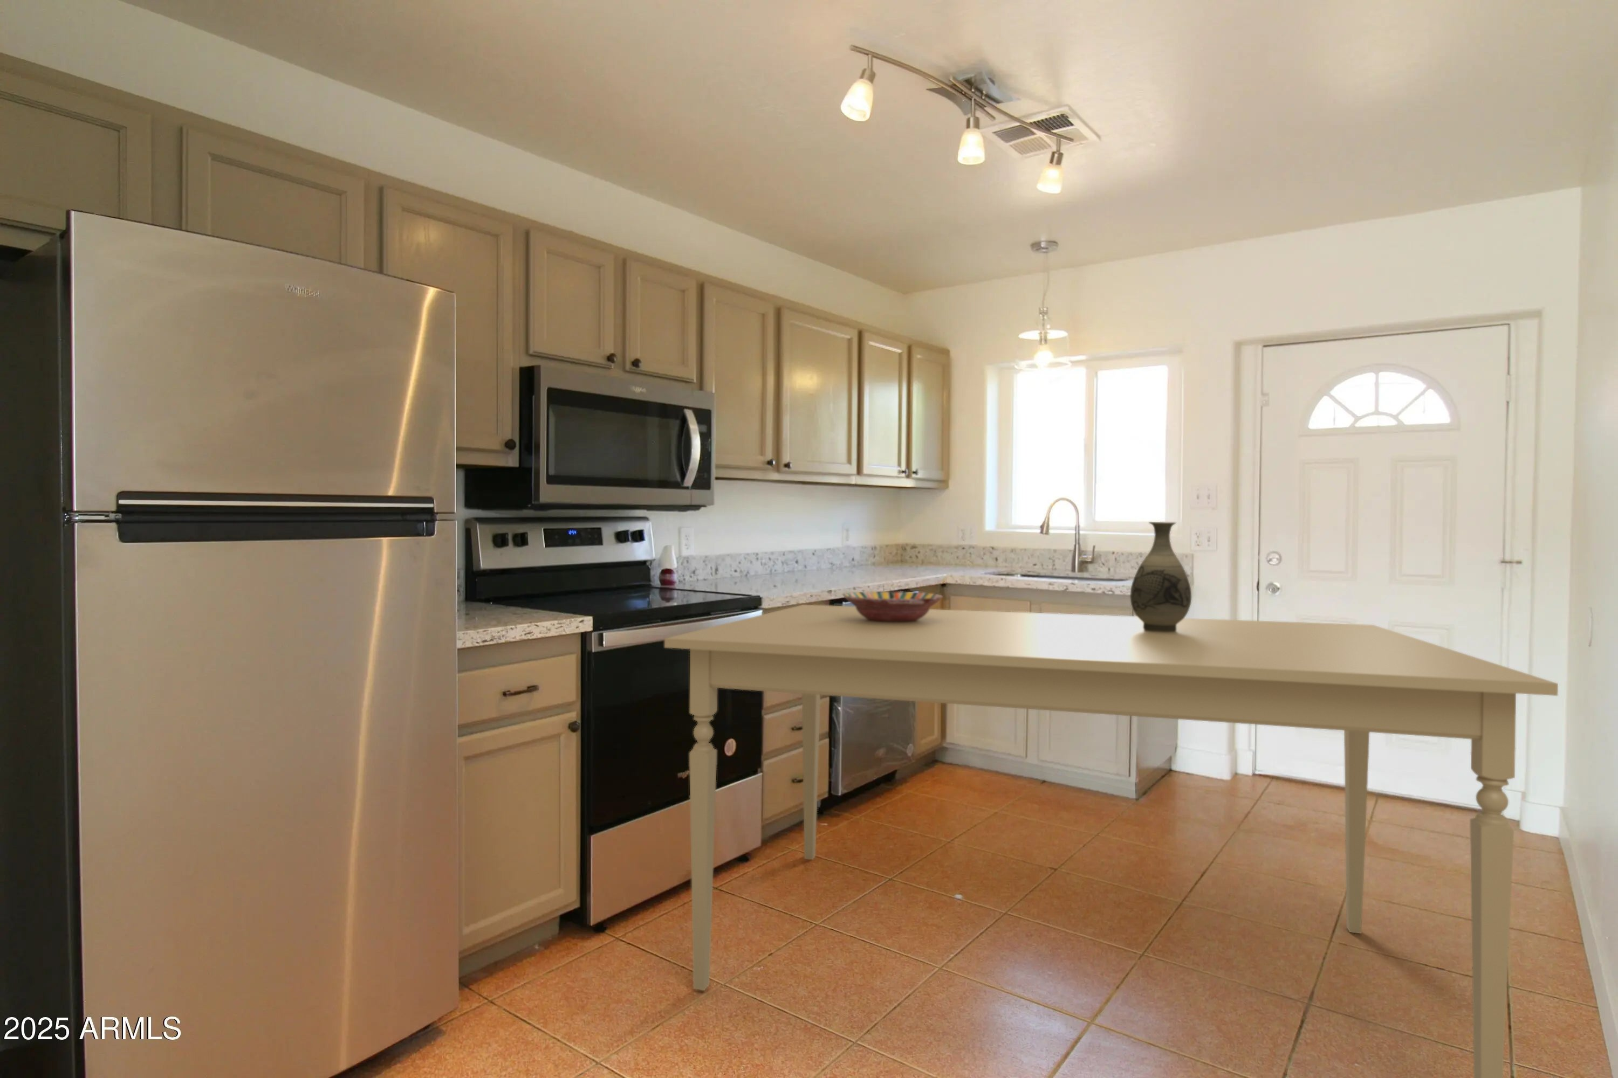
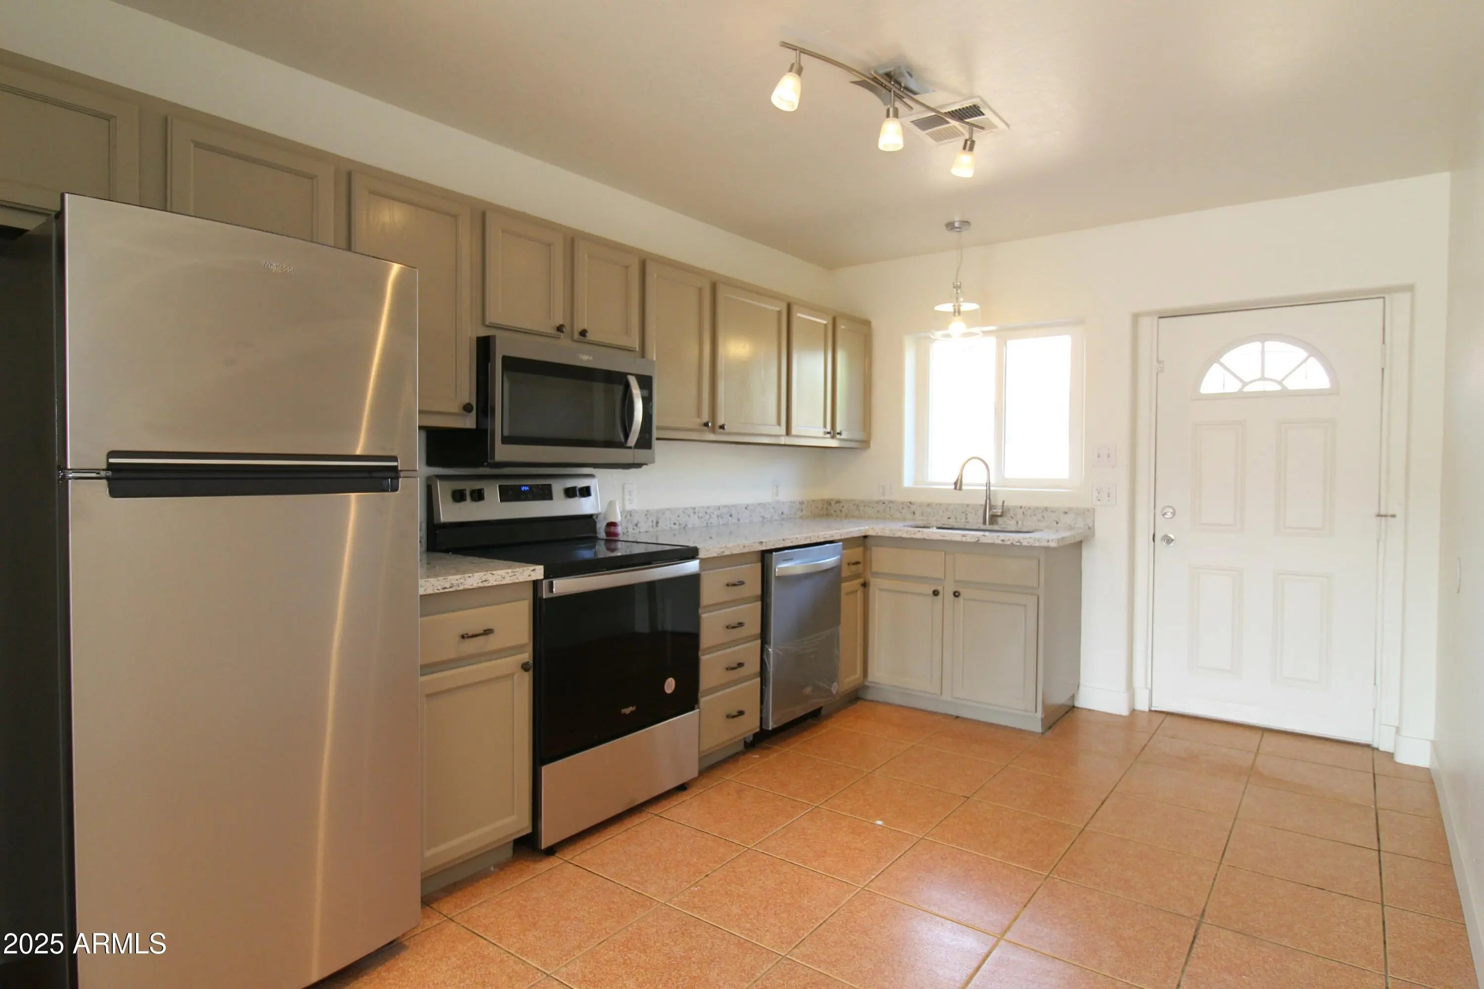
- serving bowl [843,591,944,622]
- dining table [663,604,1559,1078]
- vase [1129,521,1192,633]
